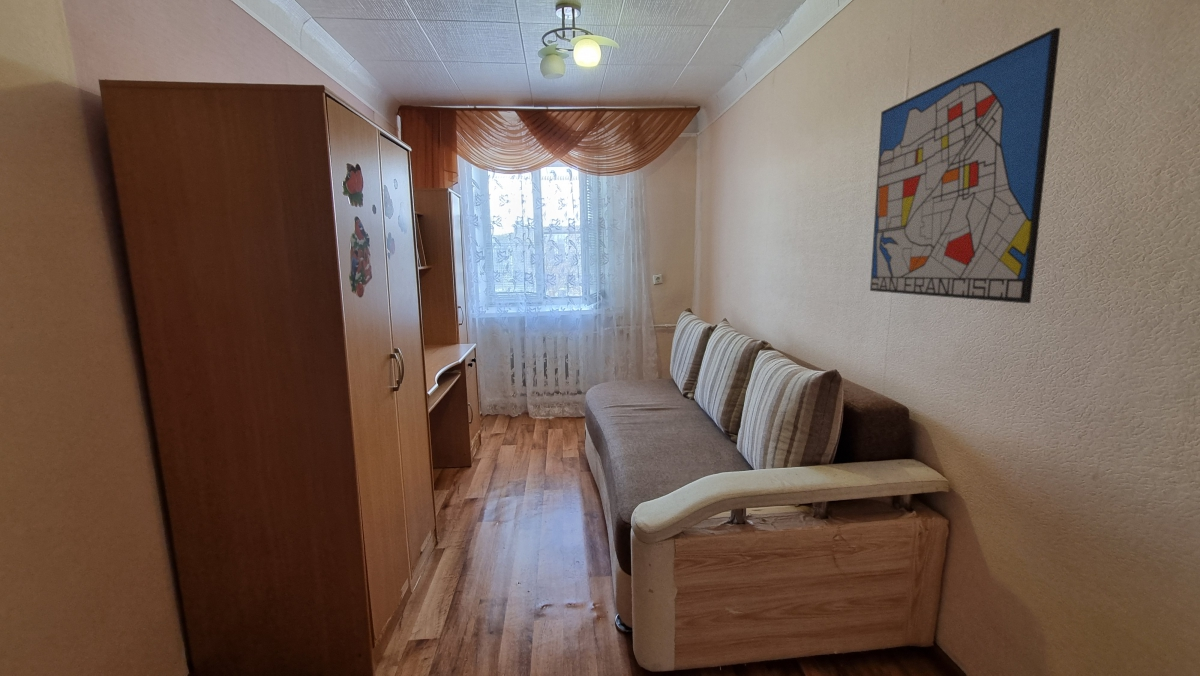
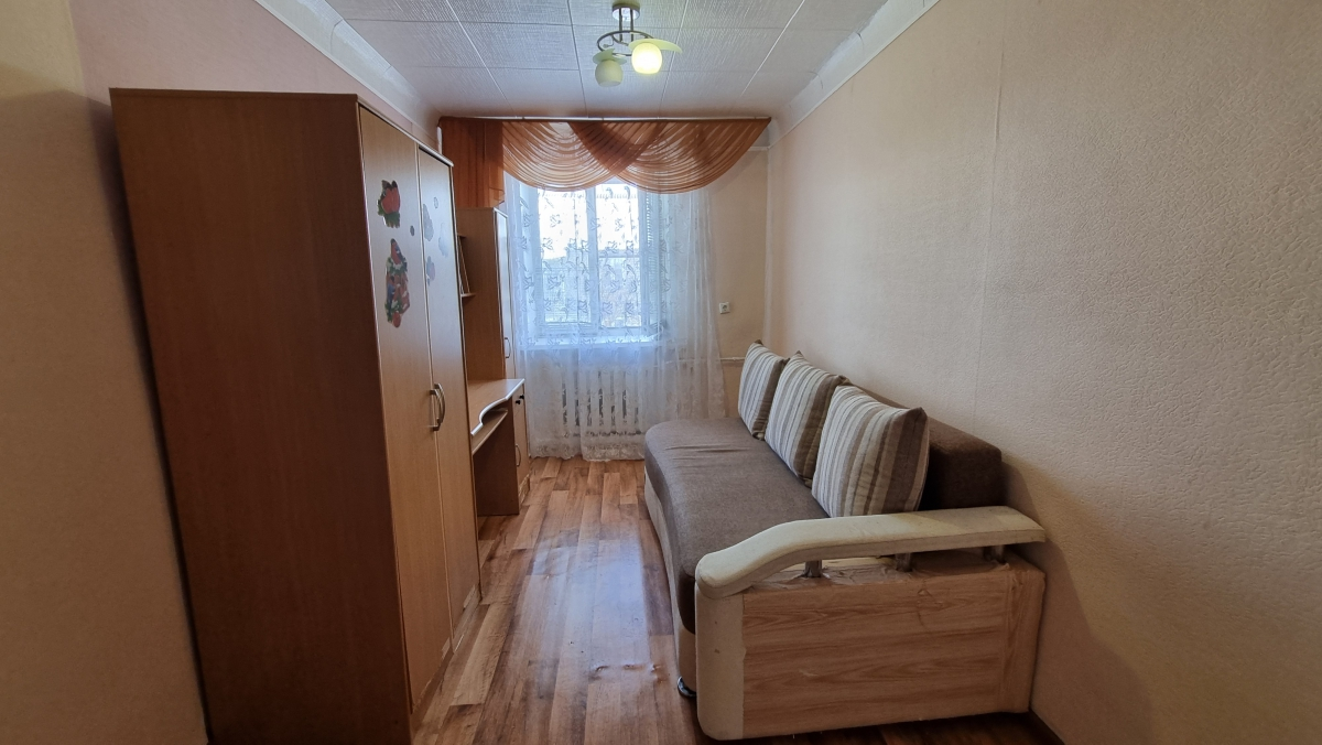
- wall art [869,27,1061,304]
